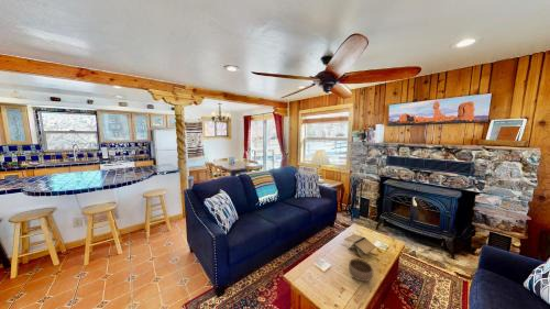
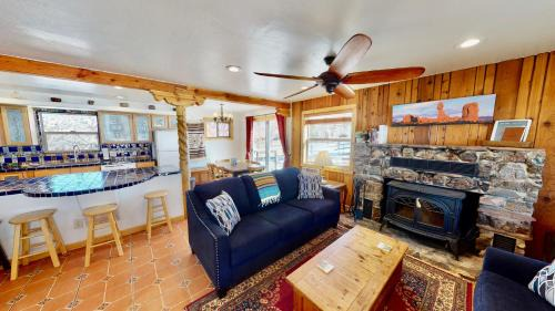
- book [343,233,377,257]
- bowl [348,257,374,283]
